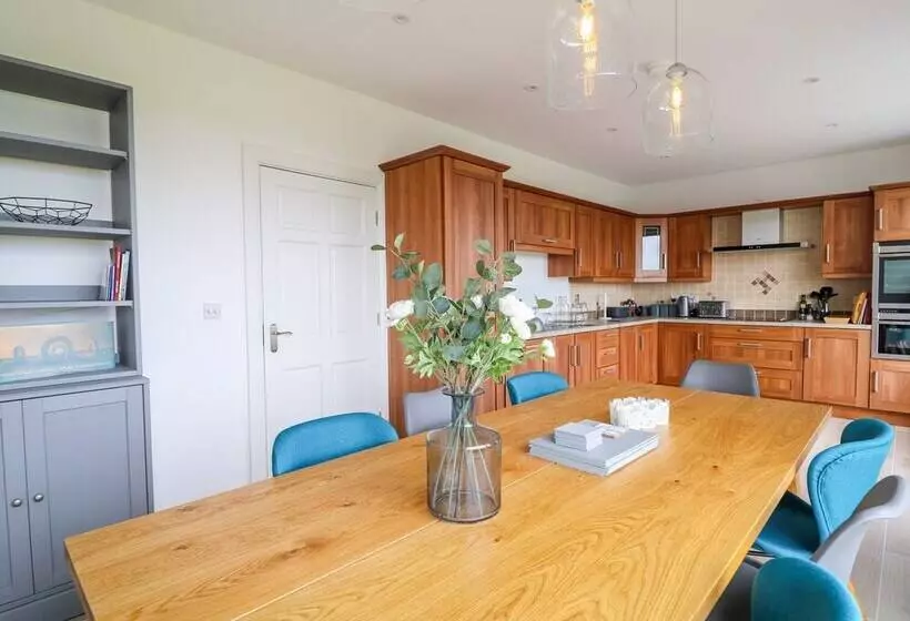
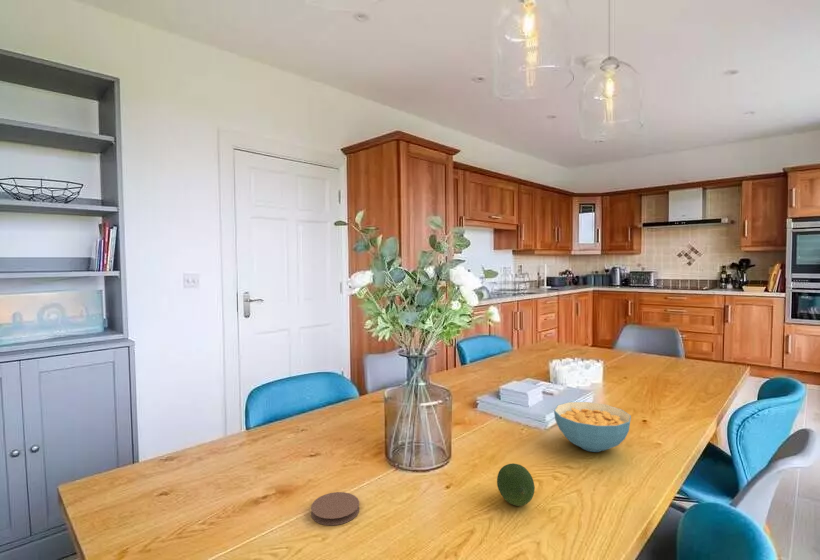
+ cereal bowl [553,401,632,453]
+ coaster [310,491,360,526]
+ fruit [496,463,536,507]
